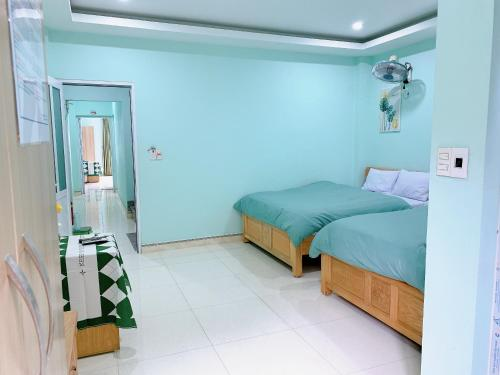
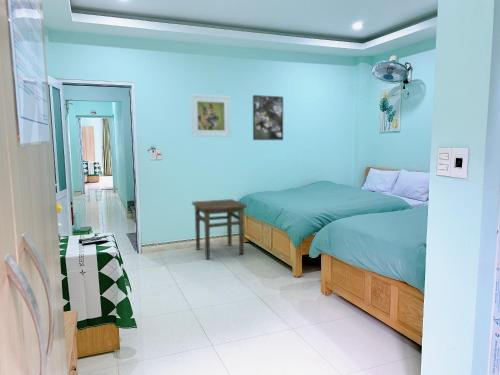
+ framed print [190,93,232,138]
+ side table [191,198,248,260]
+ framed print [252,94,284,141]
